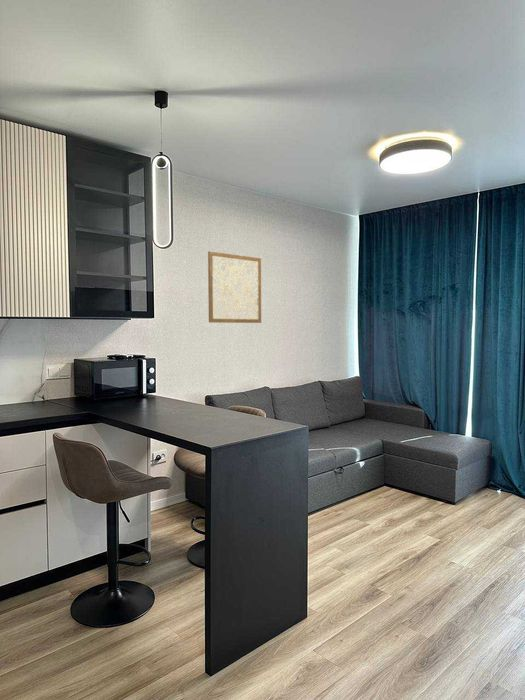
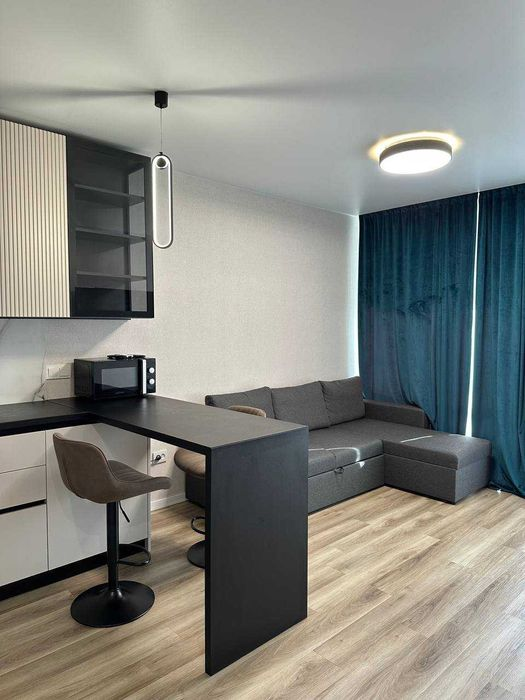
- wall art [207,250,262,324]
